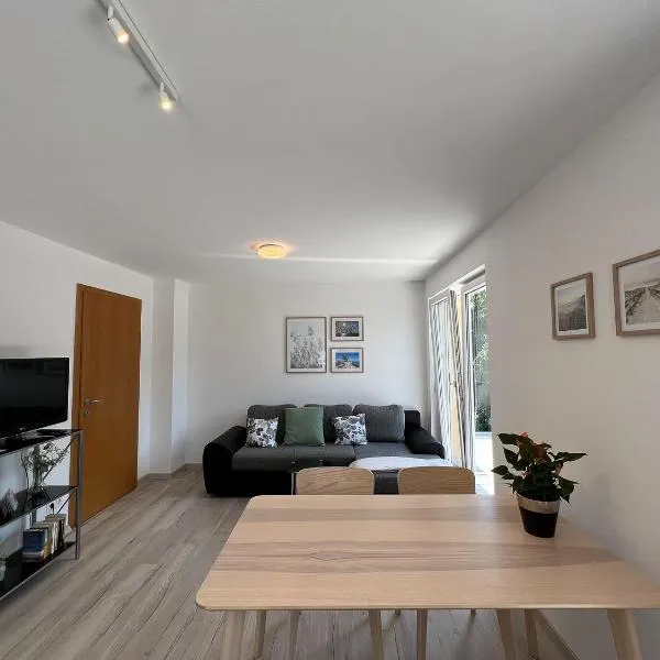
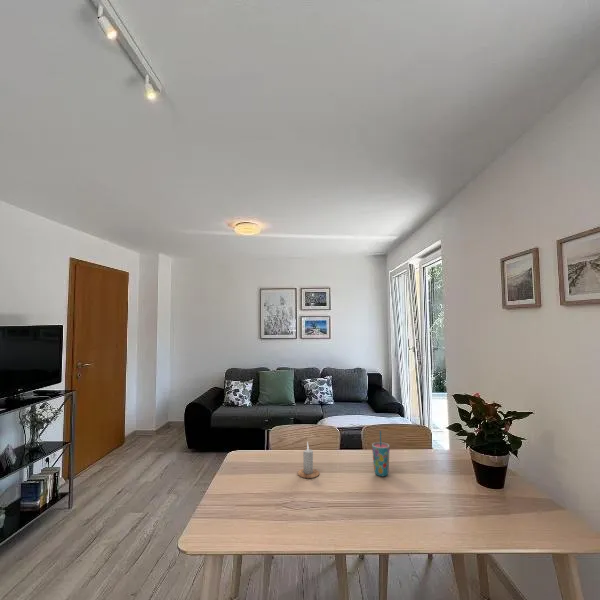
+ cup [371,430,390,477]
+ candle [297,440,320,479]
